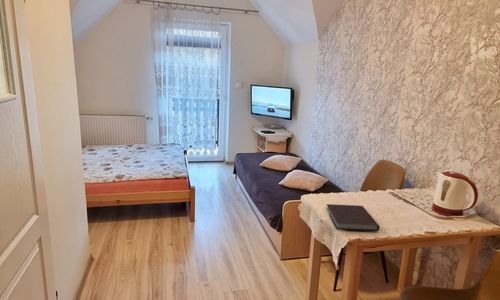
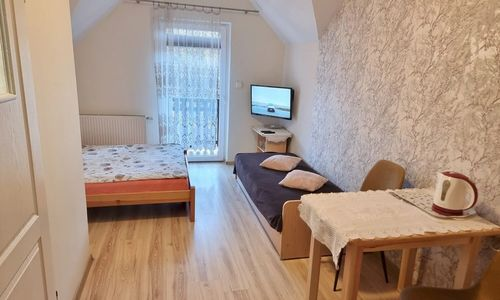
- notebook [326,203,380,232]
